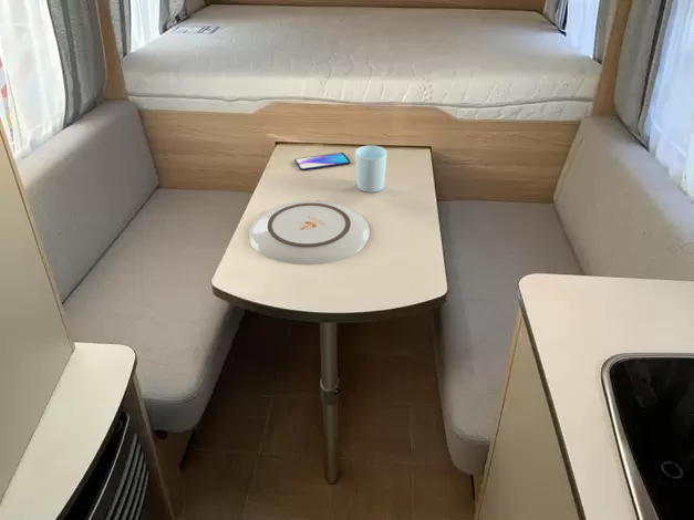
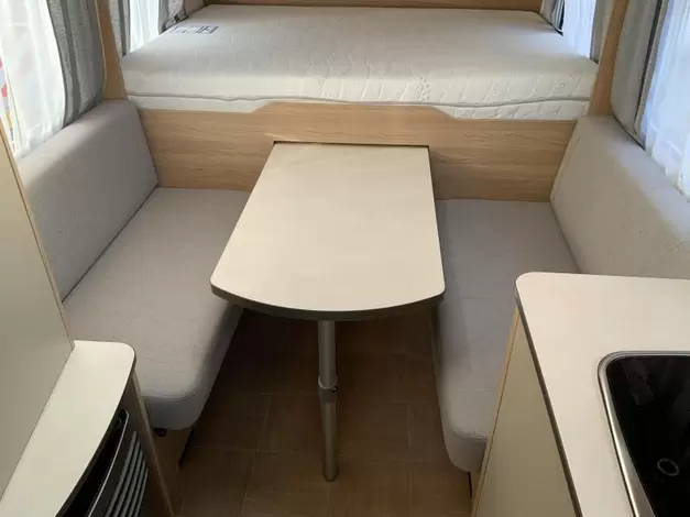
- cup [354,145,389,194]
- plate [248,200,371,266]
- smartphone [293,152,352,171]
